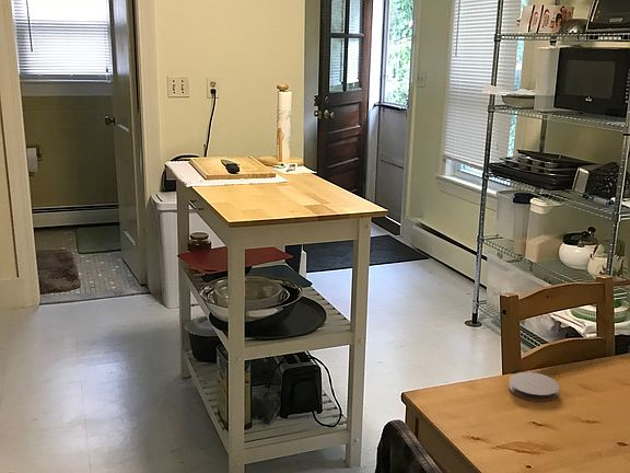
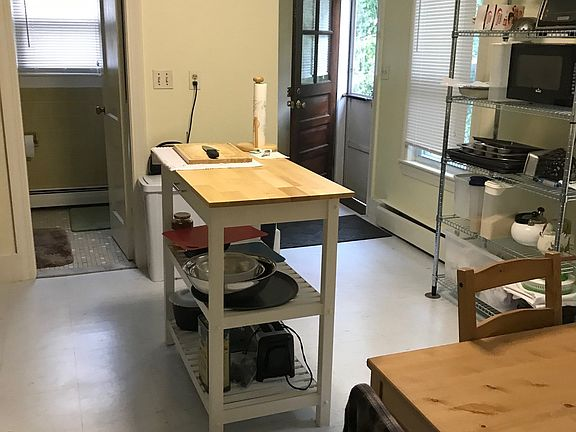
- coaster [508,371,560,402]
